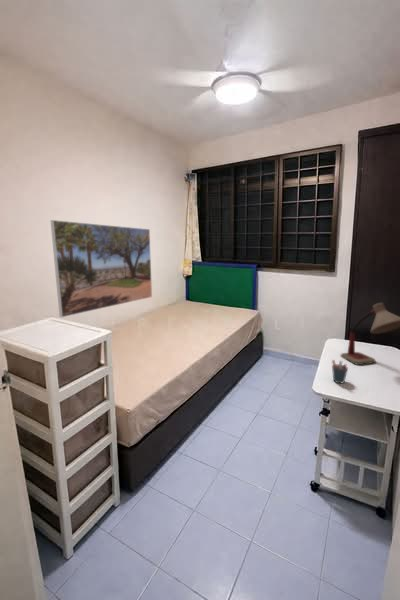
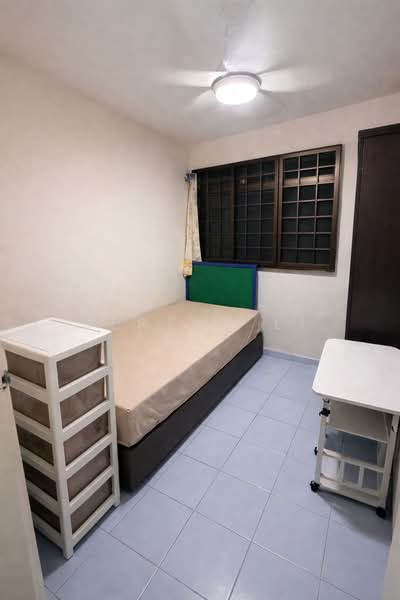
- pen holder [331,359,349,384]
- desk lamp [340,302,400,366]
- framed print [50,219,153,318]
